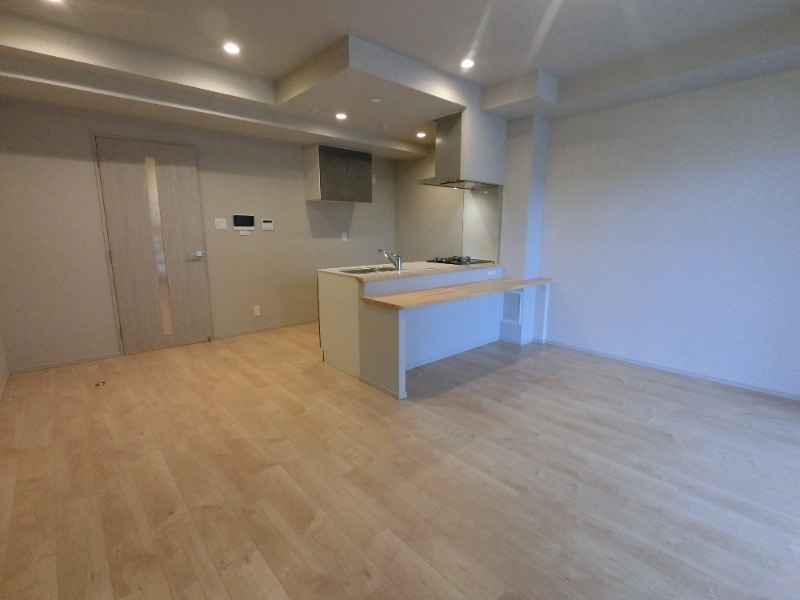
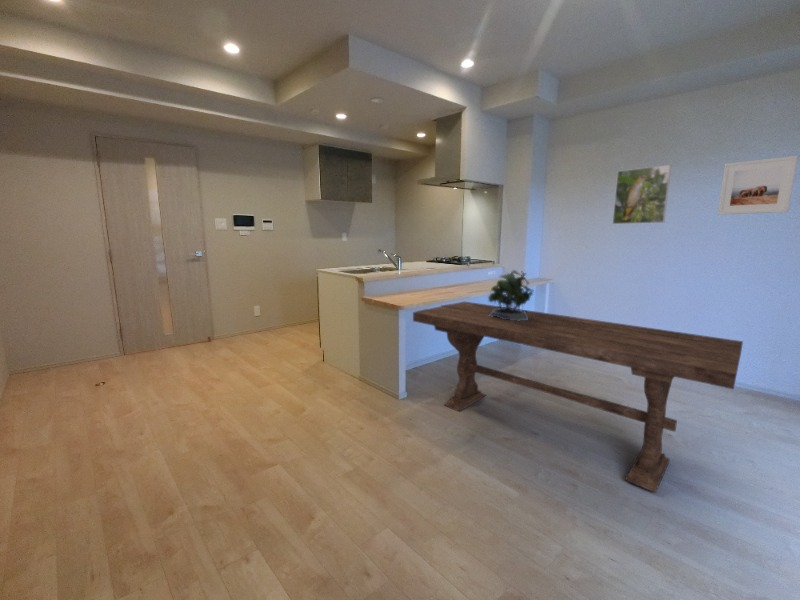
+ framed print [717,155,799,216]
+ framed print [612,164,672,225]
+ dining table [412,301,744,494]
+ potted plant [487,269,535,321]
